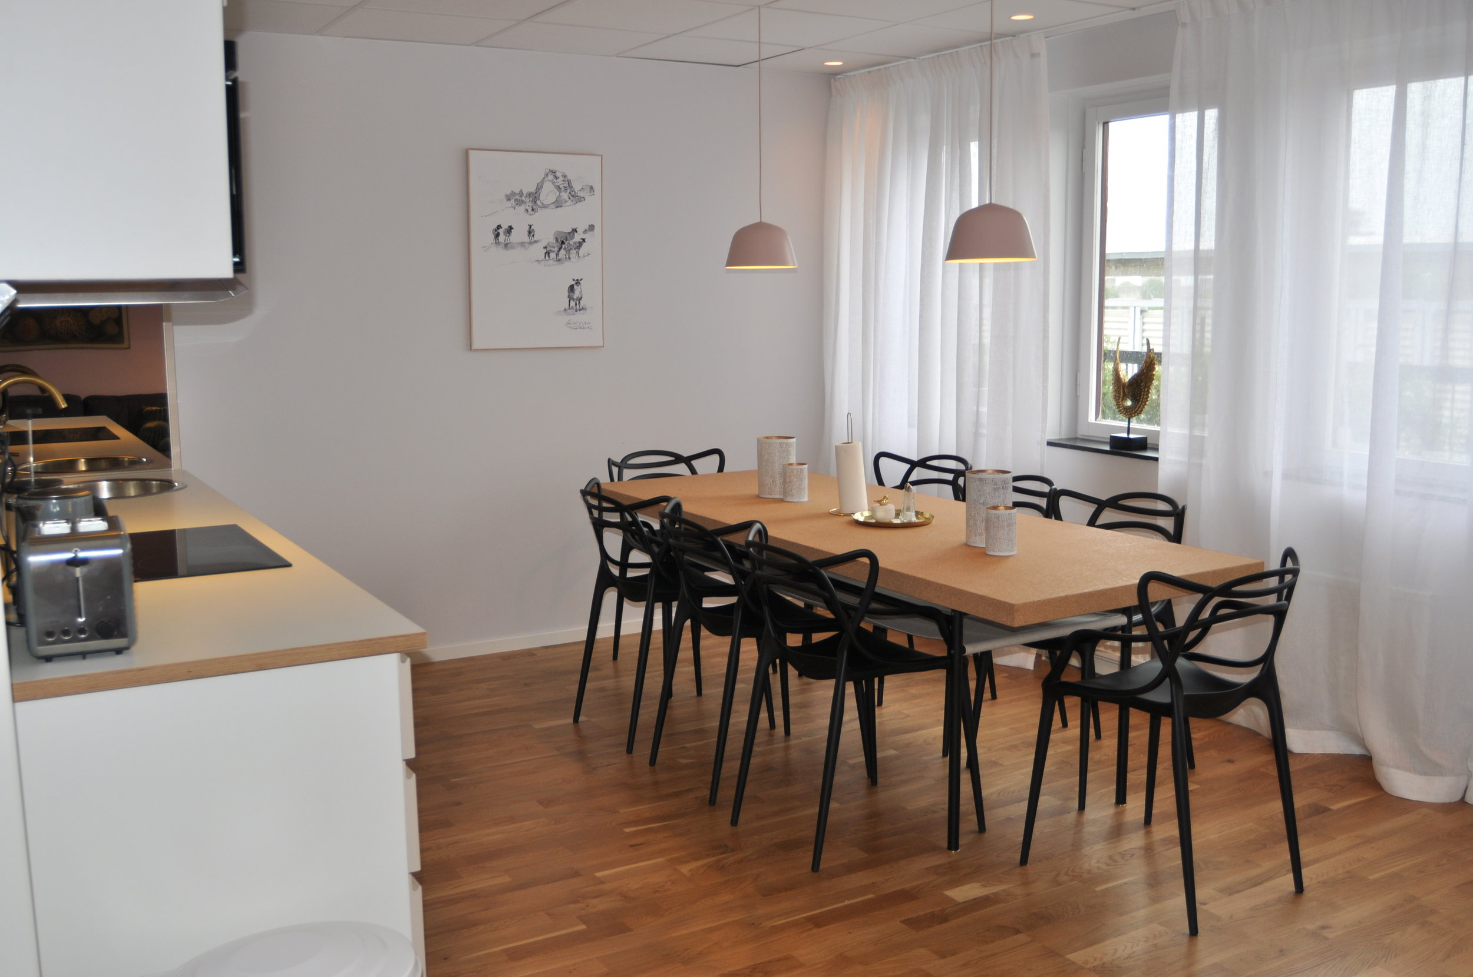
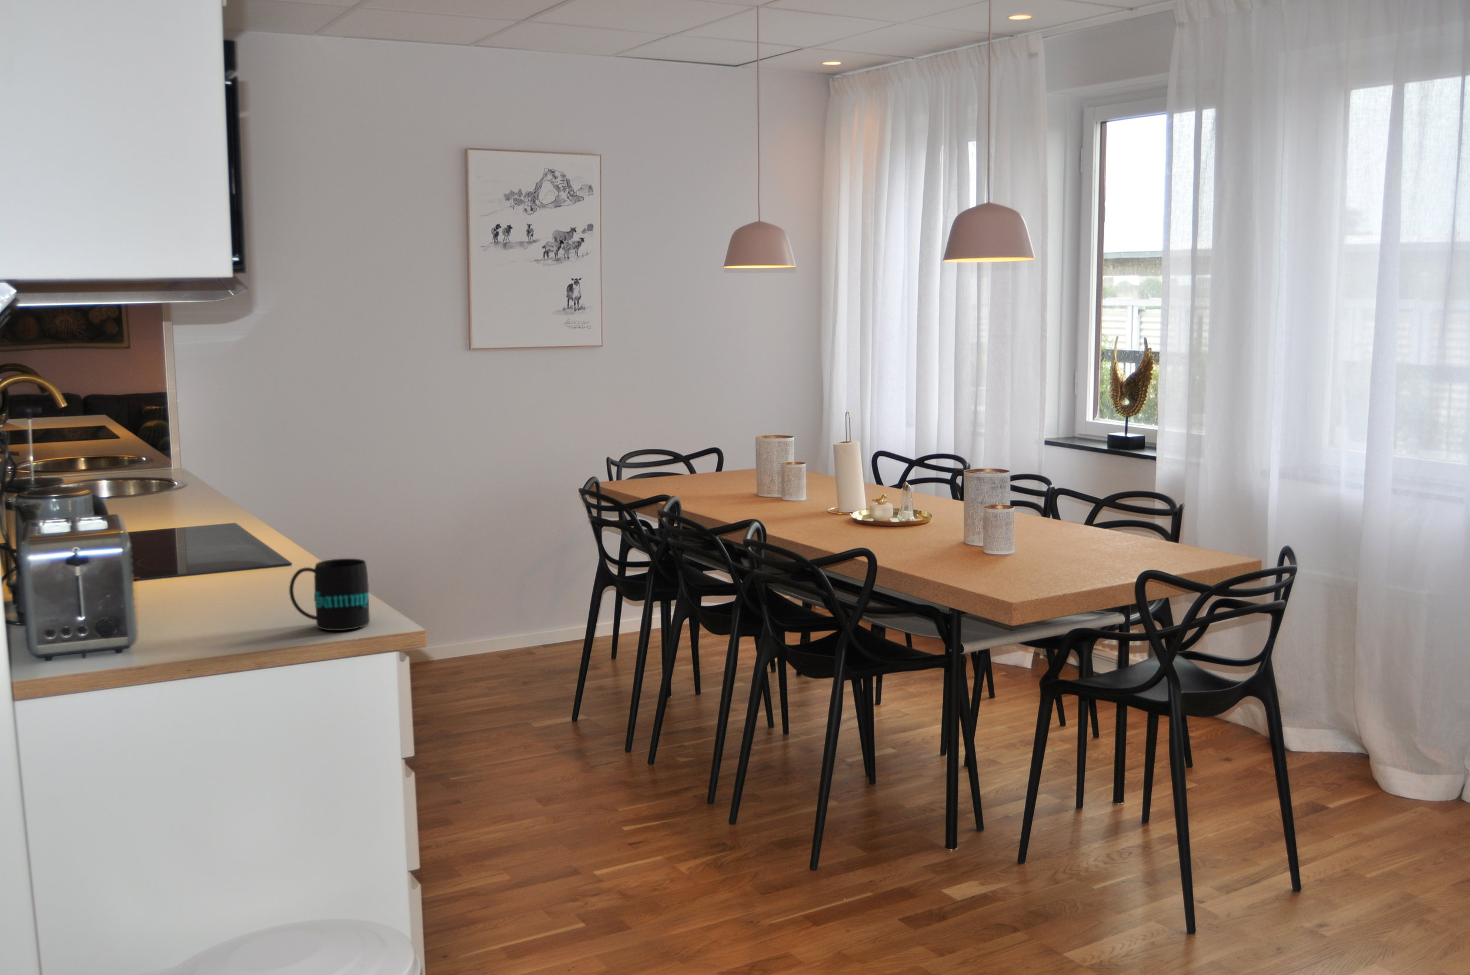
+ mug [289,558,370,631]
